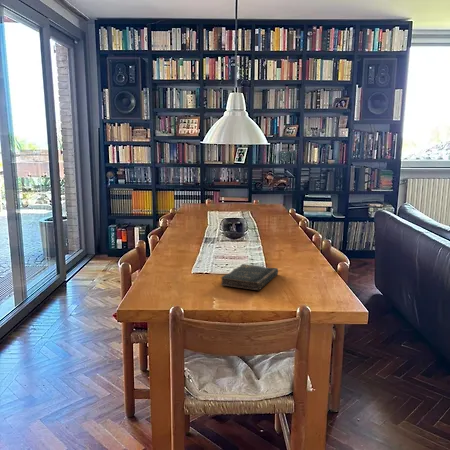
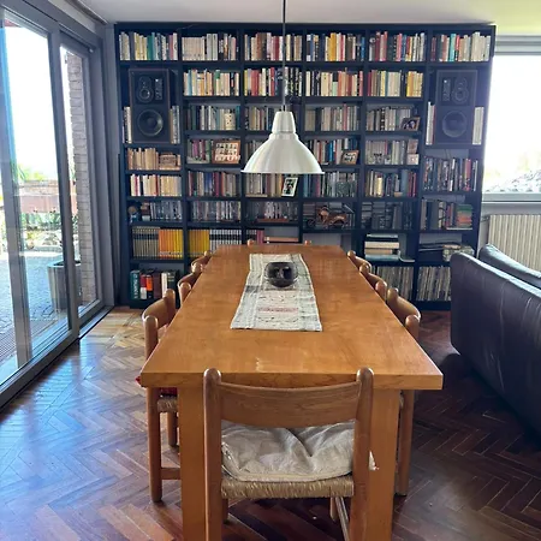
- bible [219,263,279,291]
